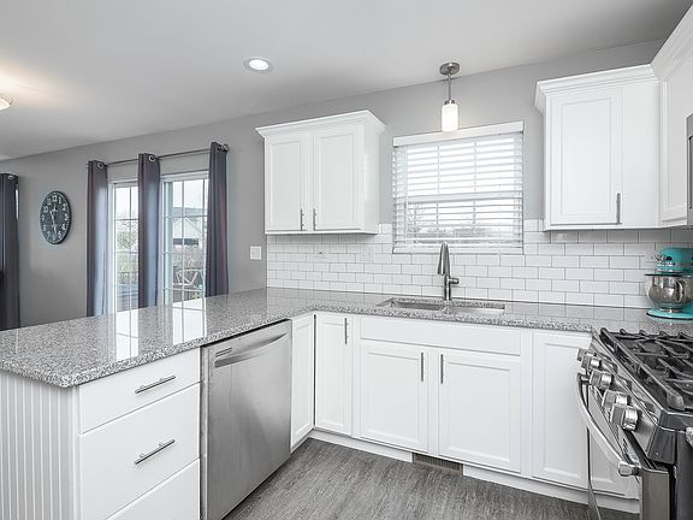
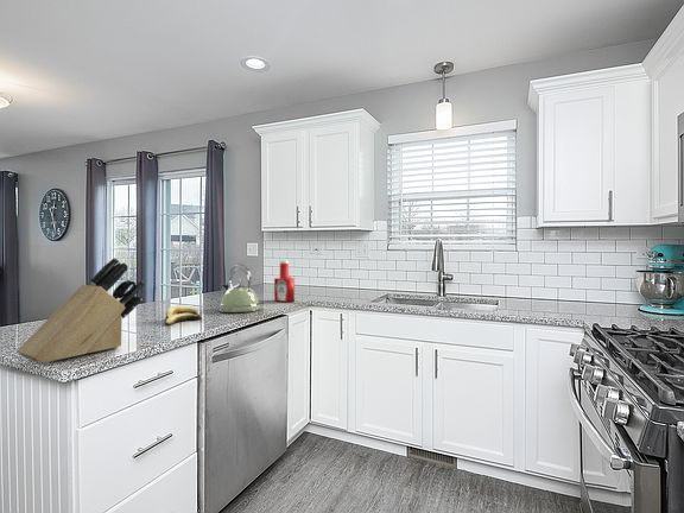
+ knife block [15,256,146,365]
+ banana [163,304,203,325]
+ soap bottle [273,260,296,303]
+ kettle [218,262,261,314]
